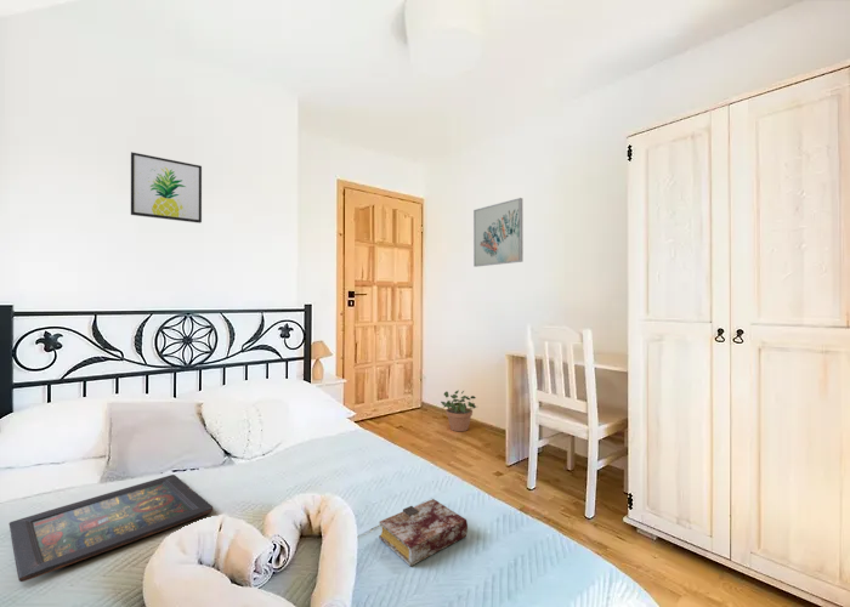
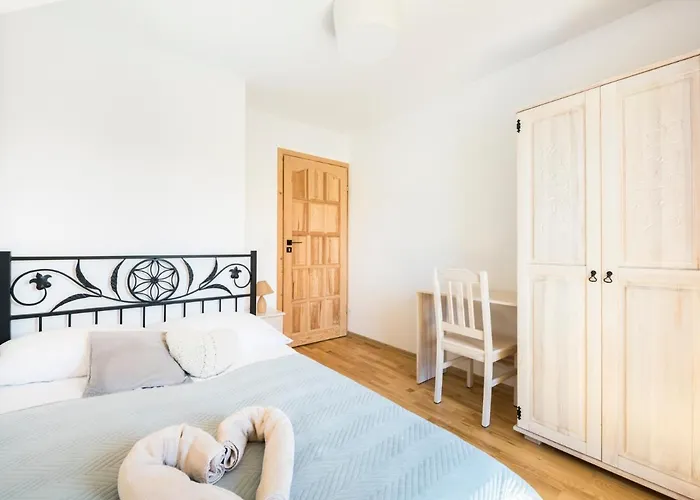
- book [378,498,469,567]
- wall art [472,197,525,268]
- wall art [130,151,203,225]
- potted plant [440,390,477,432]
- icon panel [7,473,215,583]
